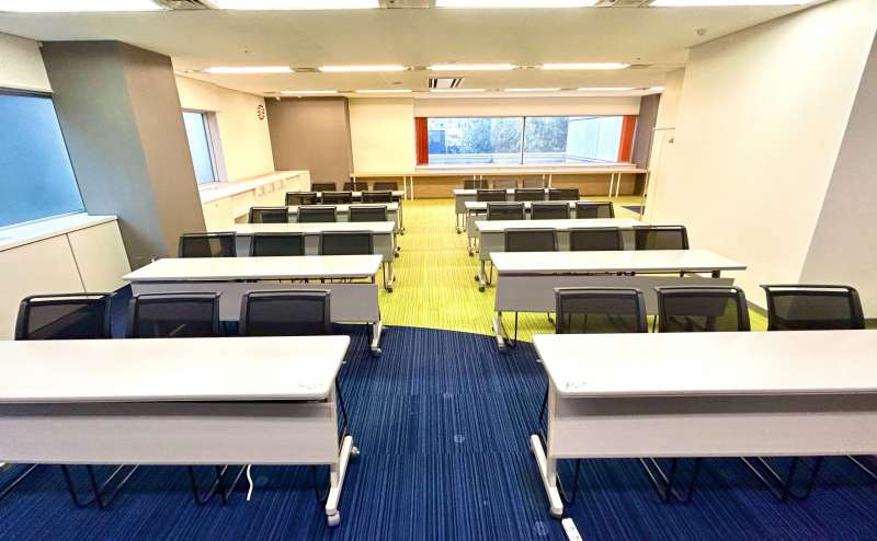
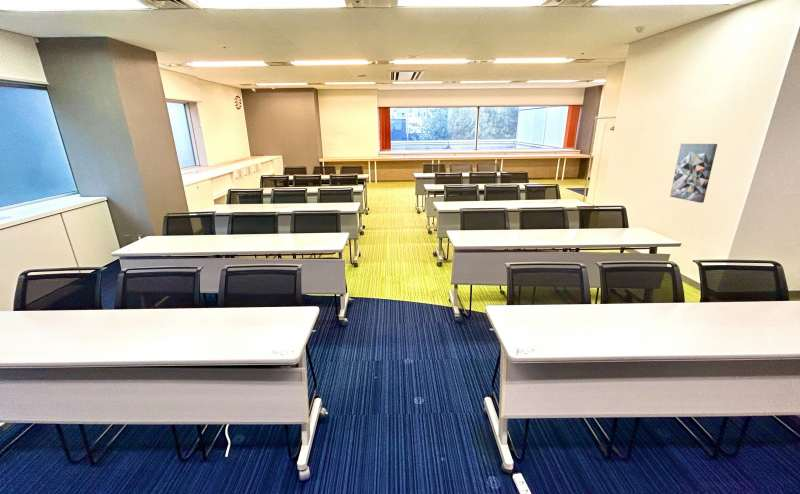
+ wall art [669,143,718,204]
